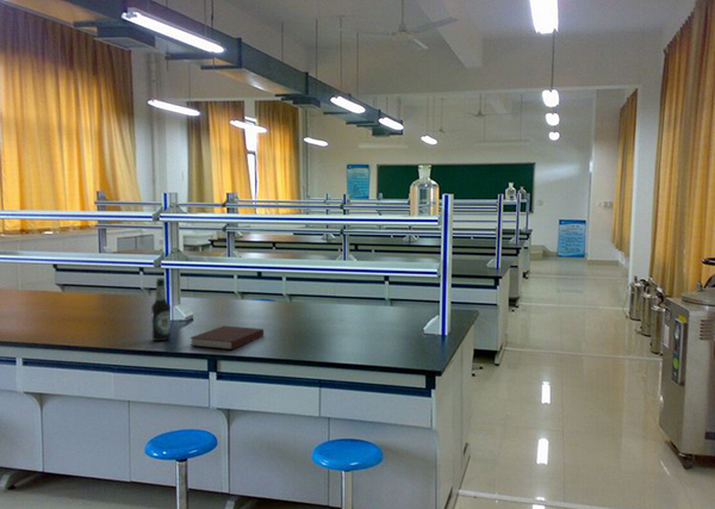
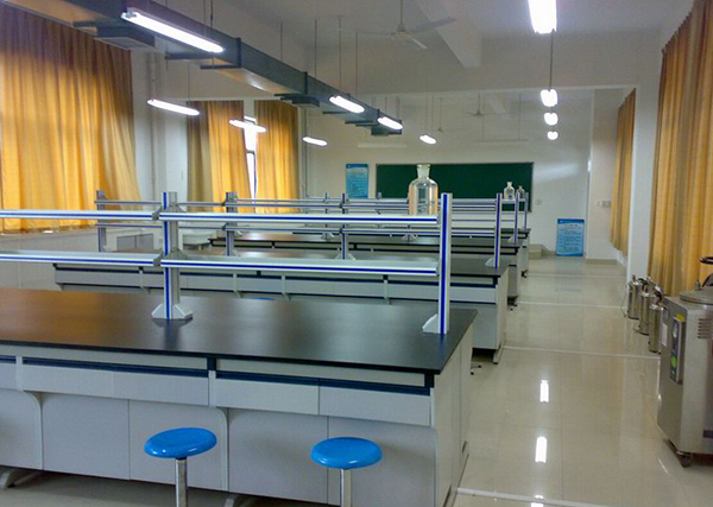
- bottle [150,277,172,342]
- notebook [188,324,265,350]
